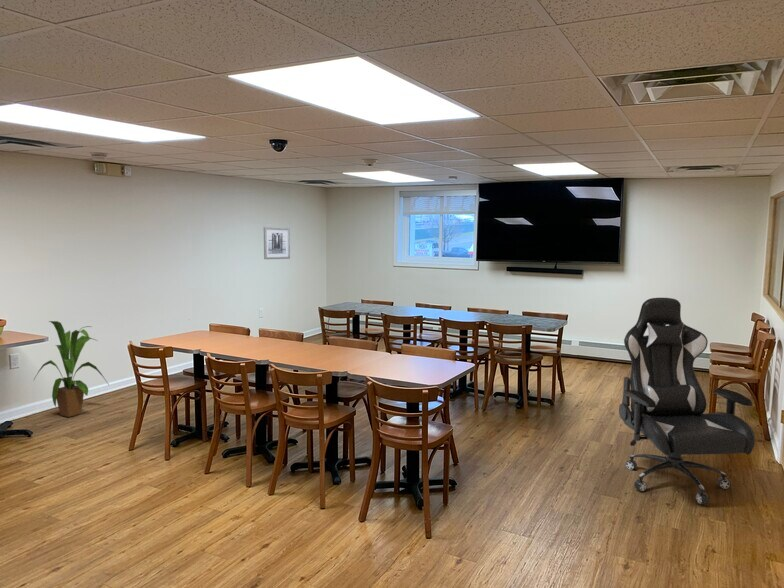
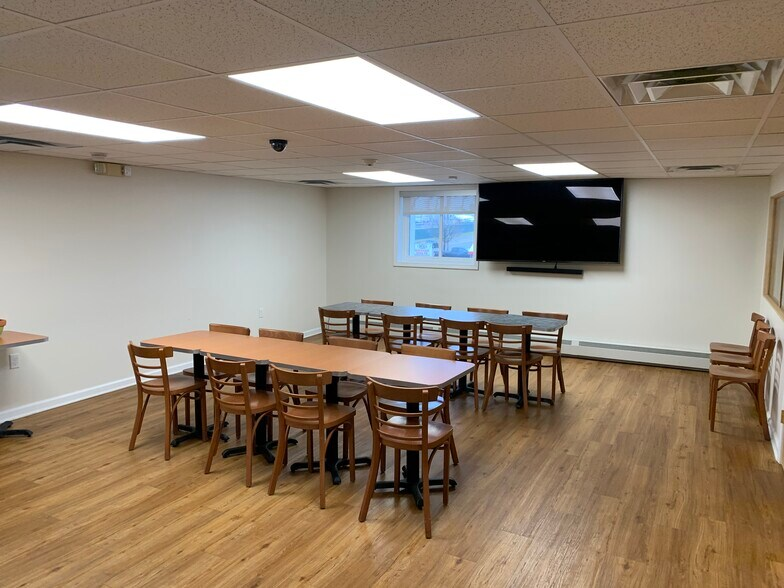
- wall art [263,226,291,260]
- chair [618,297,756,505]
- house plant [33,320,110,418]
